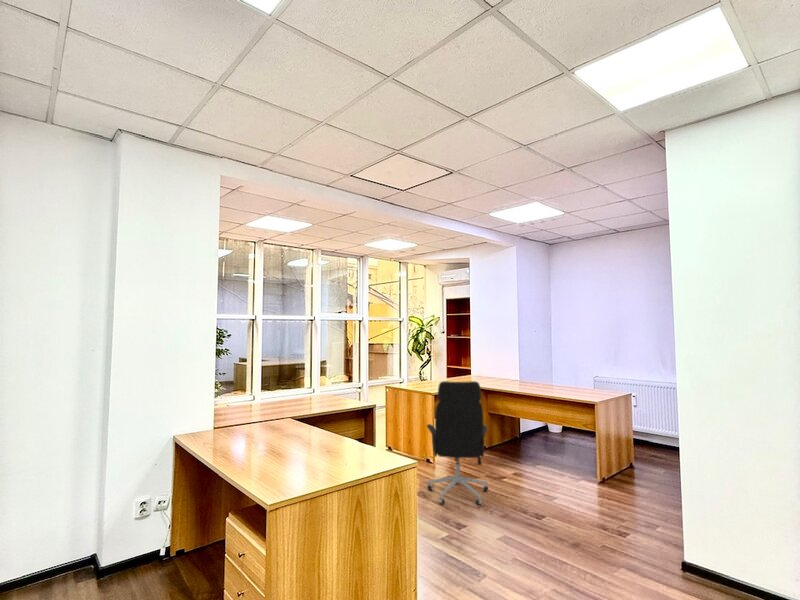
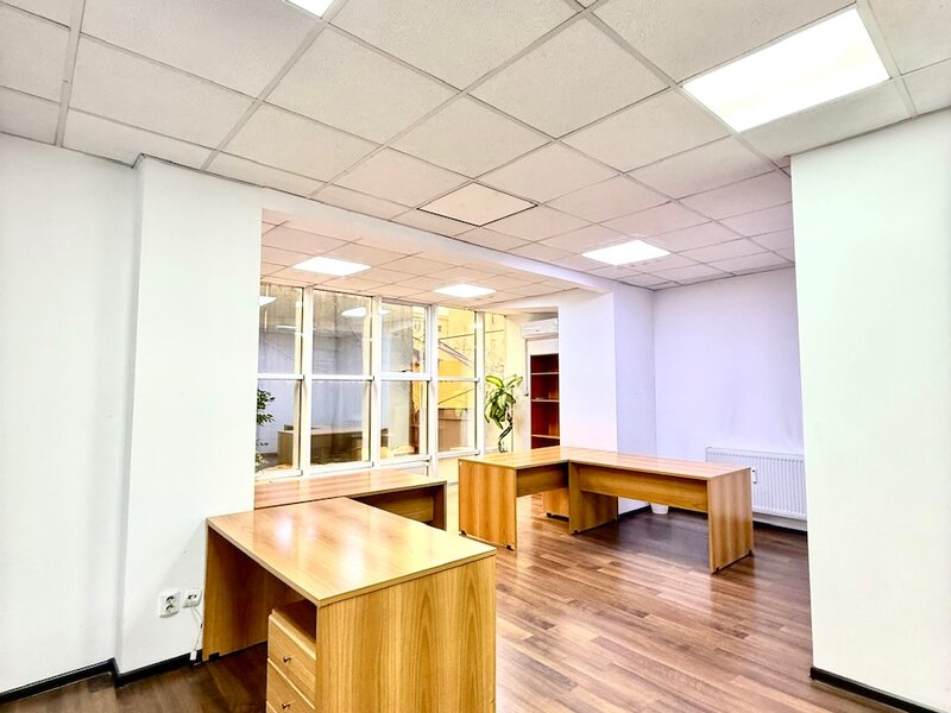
- office chair [426,380,489,506]
